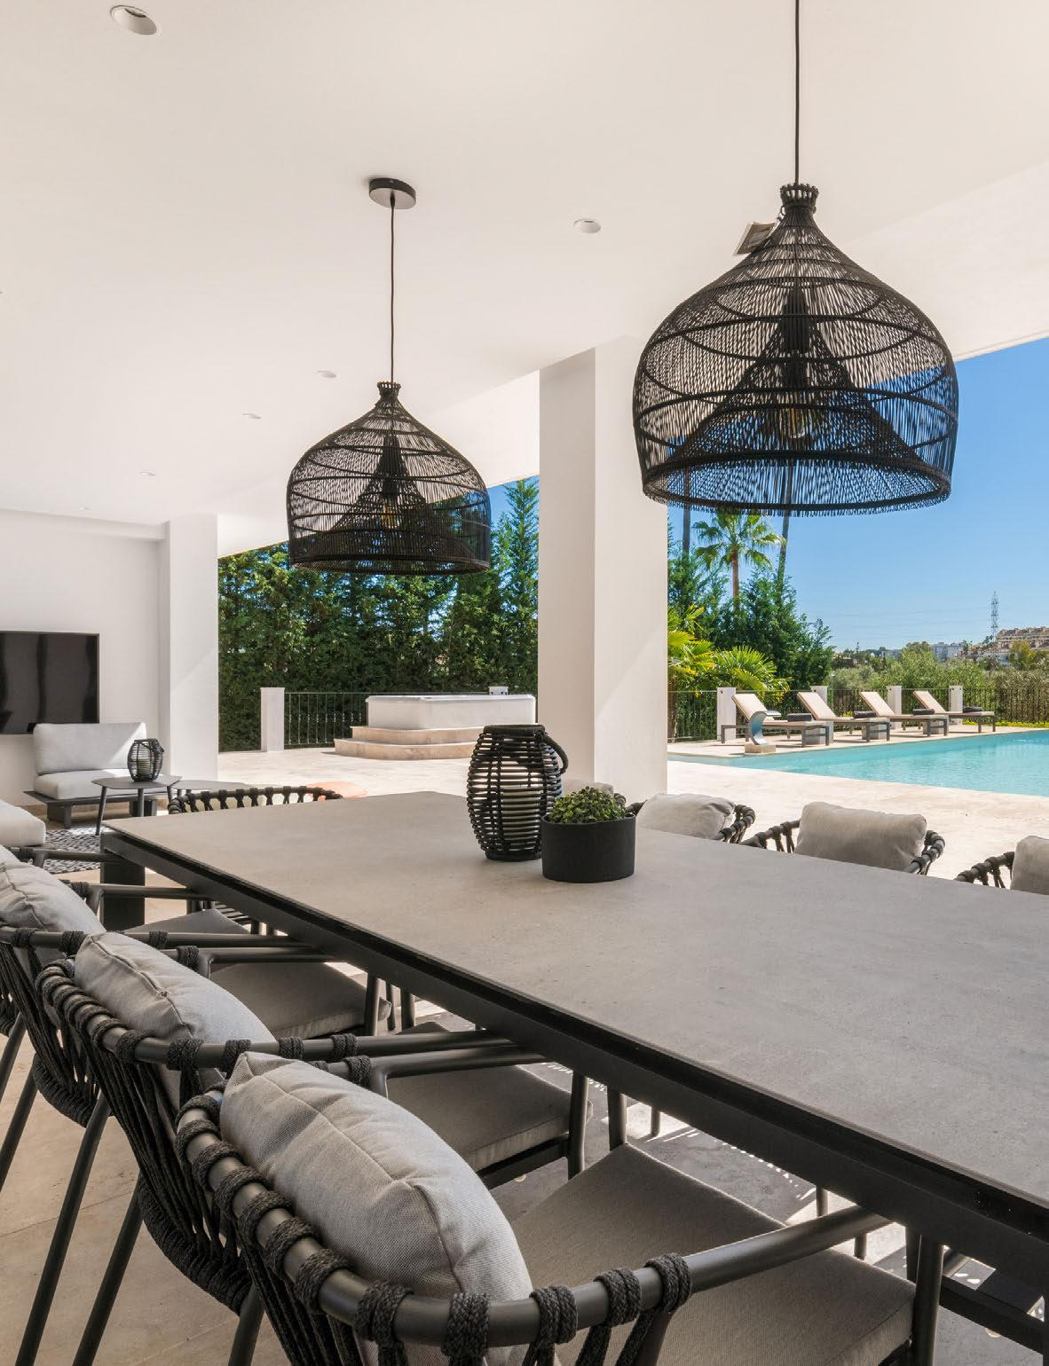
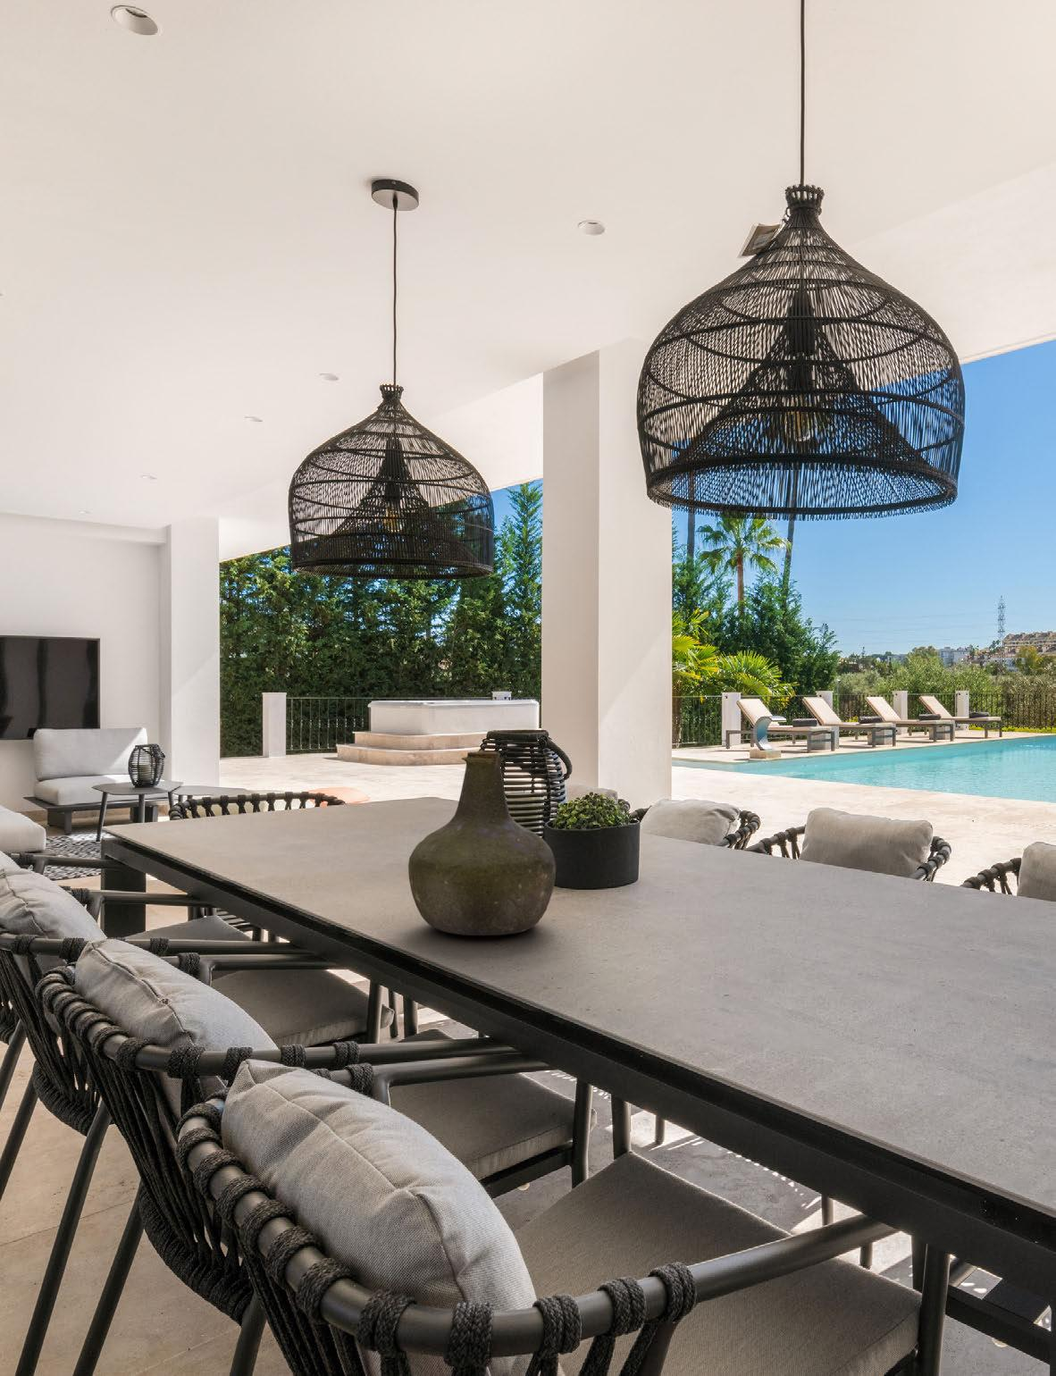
+ bottle [407,750,557,937]
